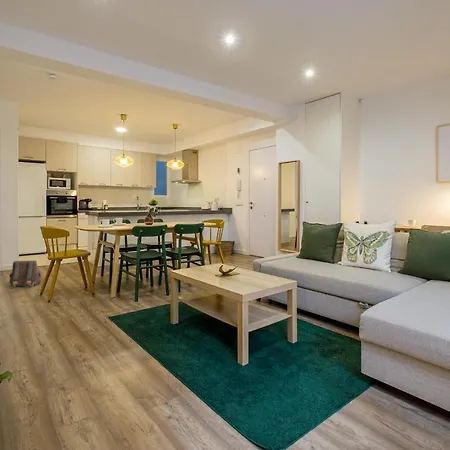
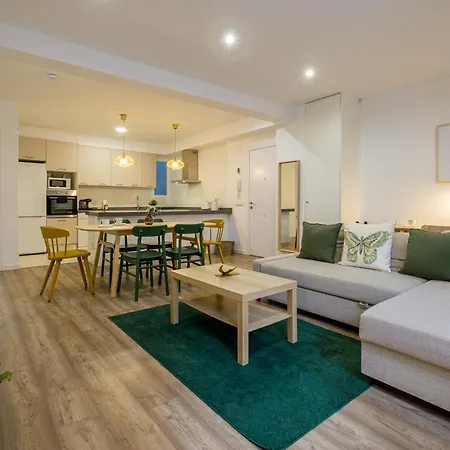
- satchel [8,260,43,288]
